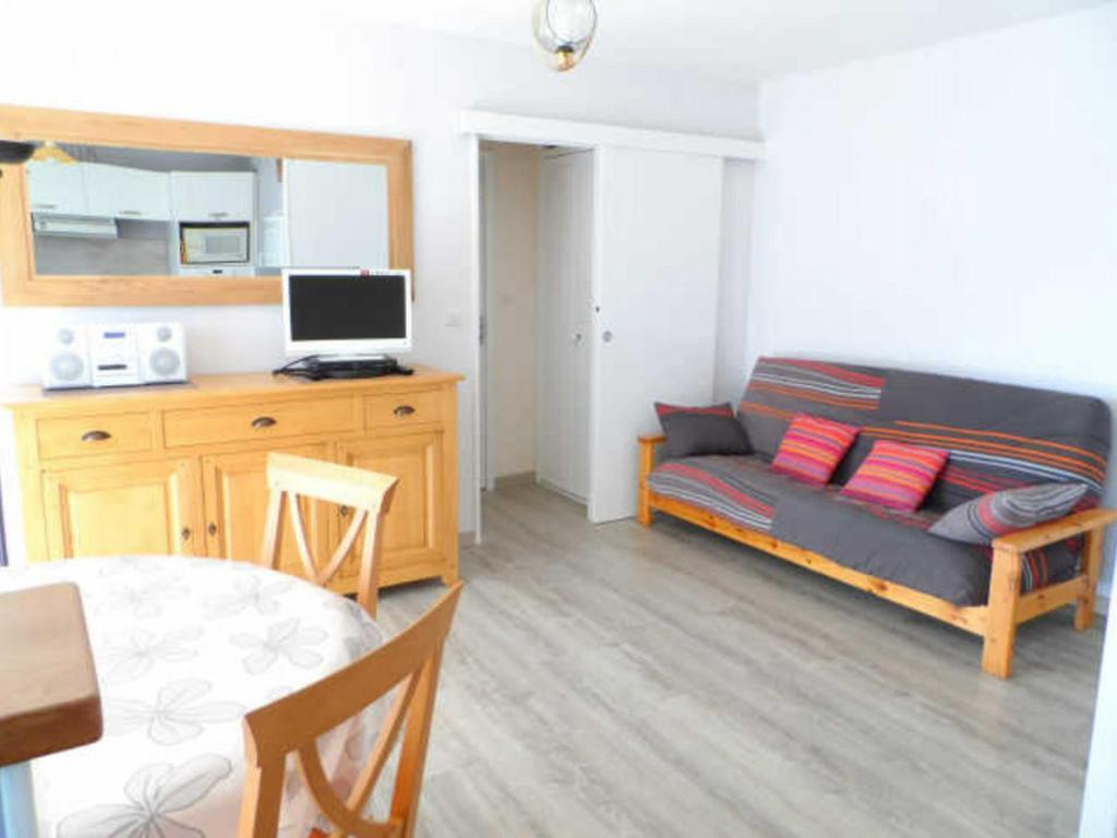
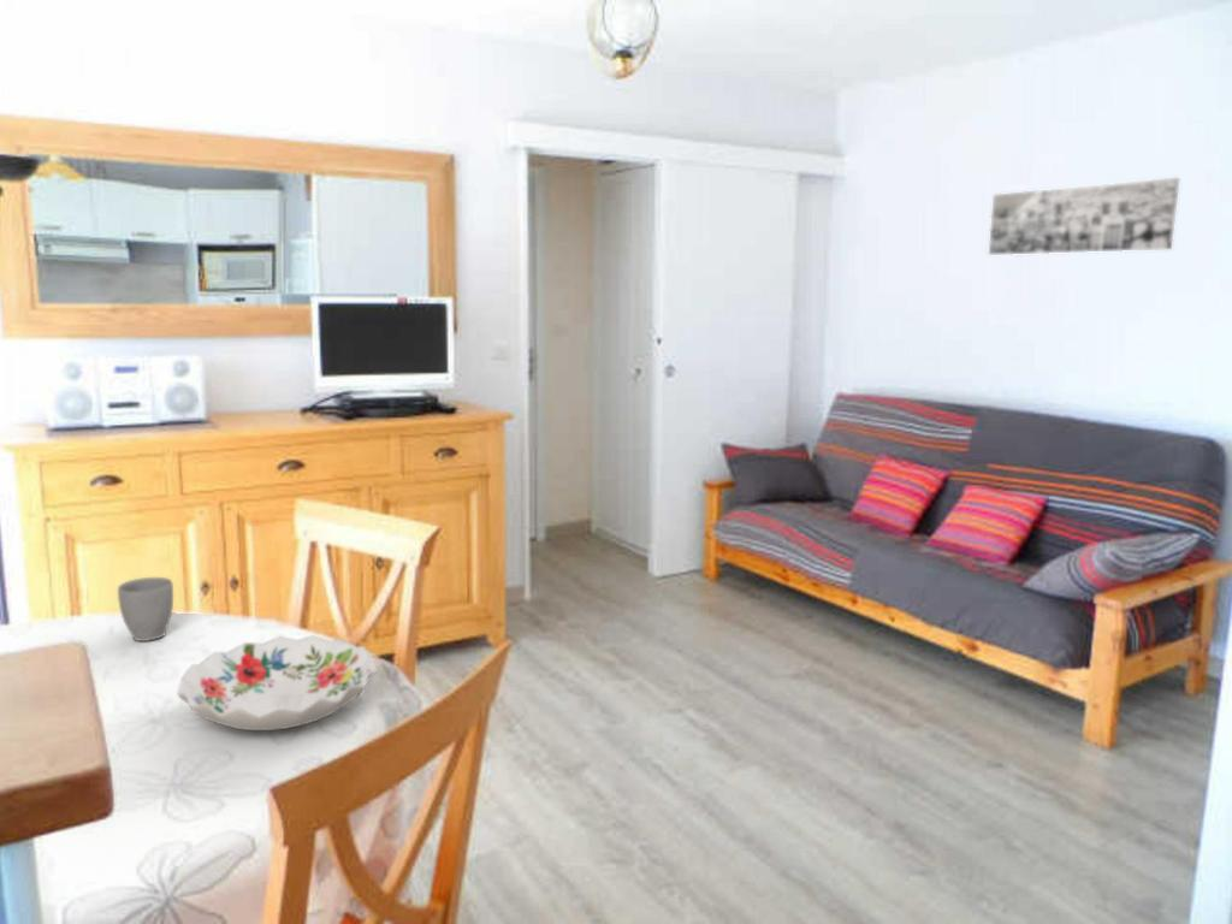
+ wall art [988,177,1180,256]
+ decorative bowl [176,634,378,732]
+ mug [117,576,174,642]
